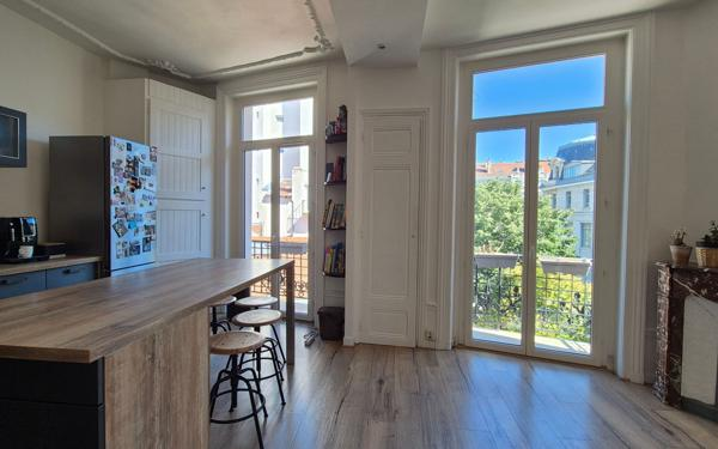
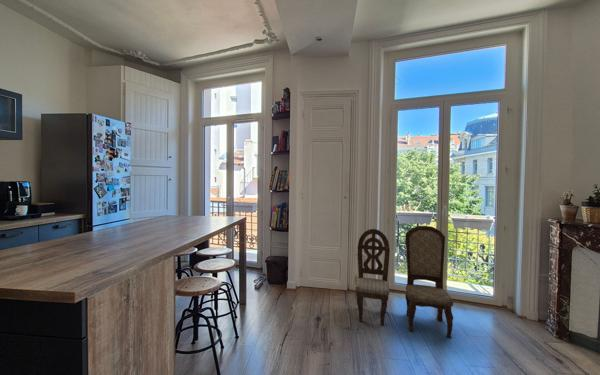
+ dining chair [355,225,454,339]
